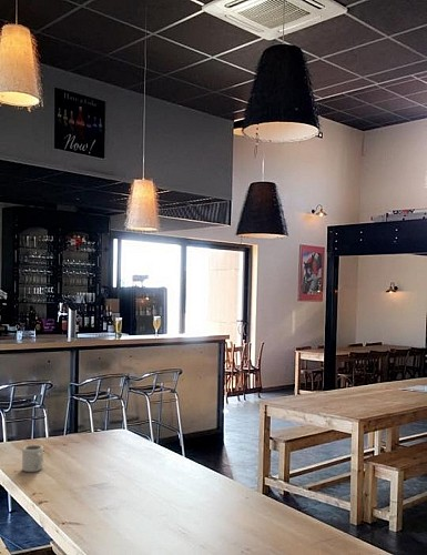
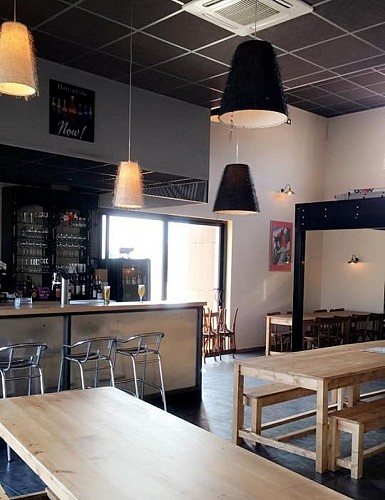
- cup [21,444,44,473]
